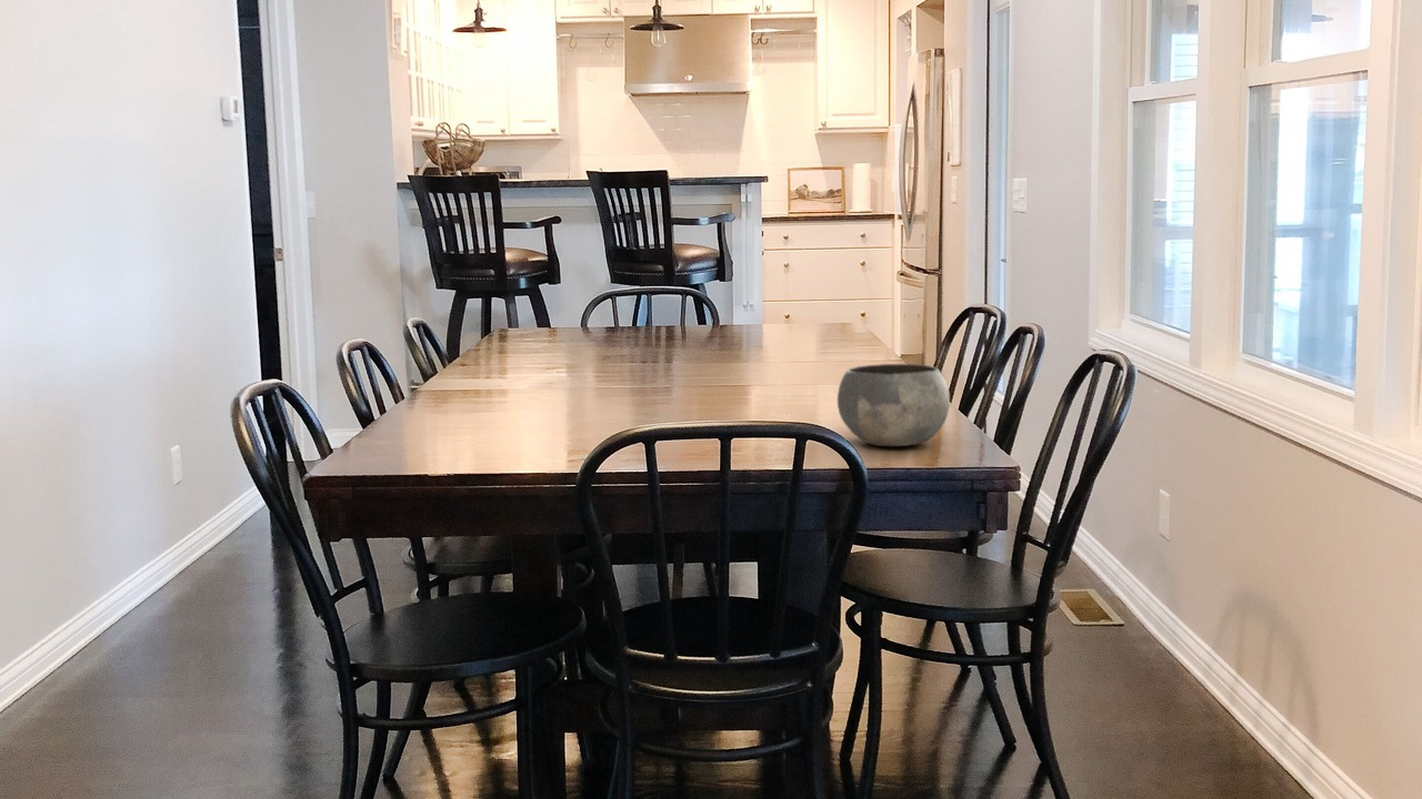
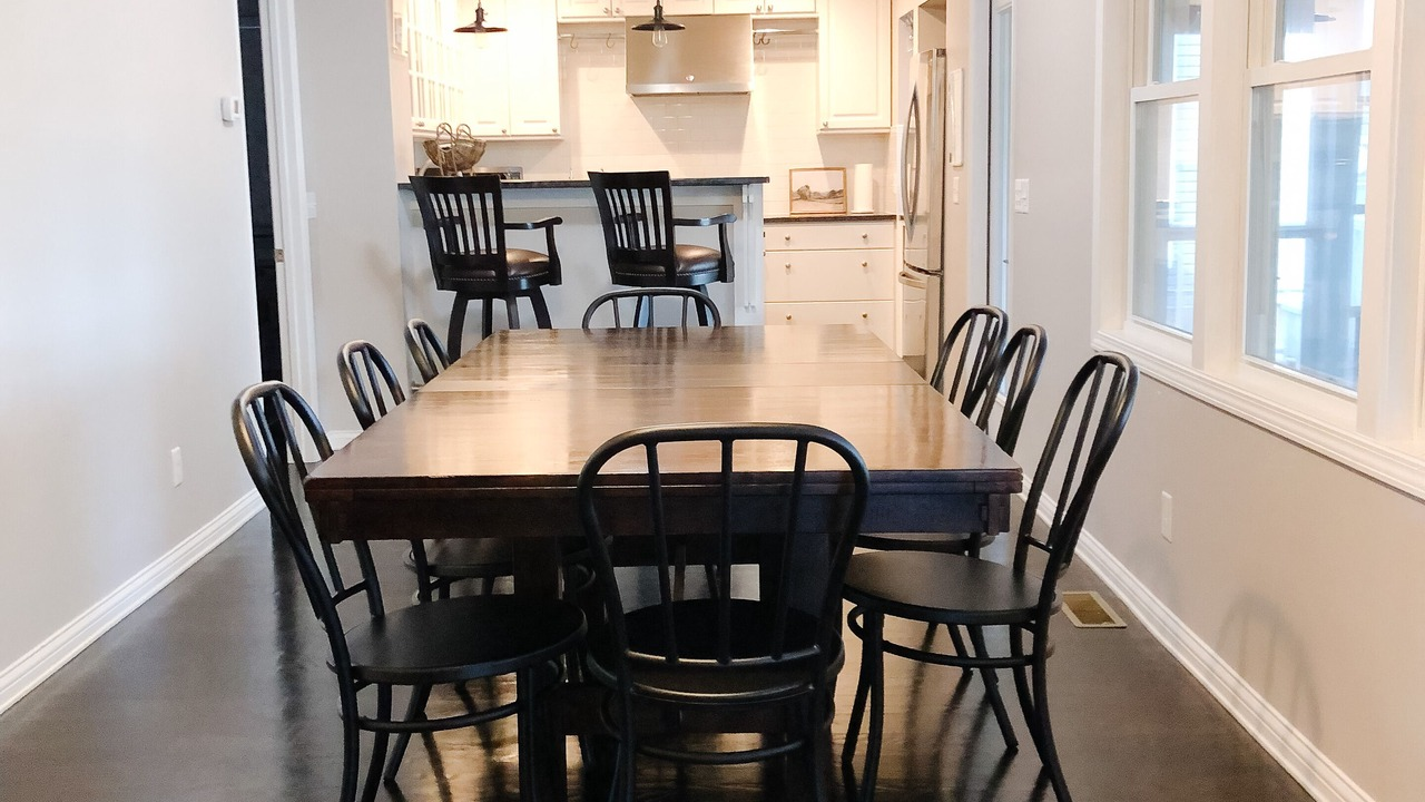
- bowl [837,363,951,447]
